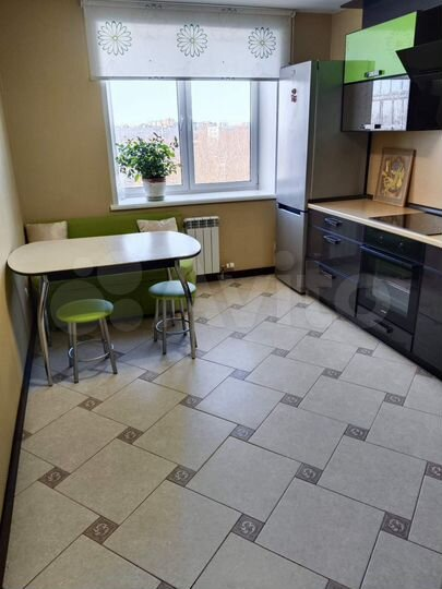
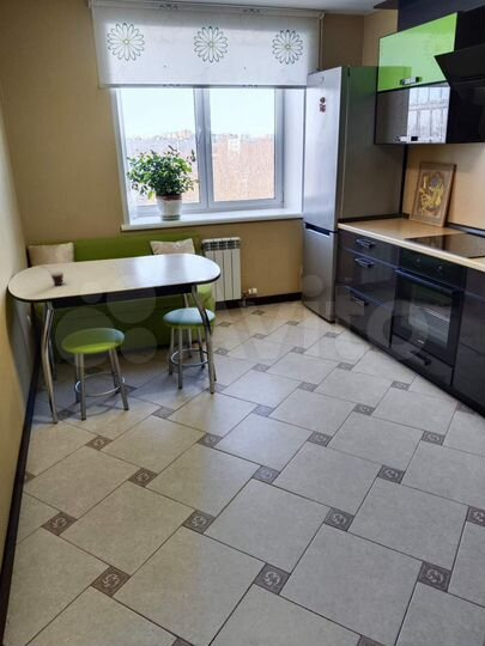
+ cup [37,264,65,286]
